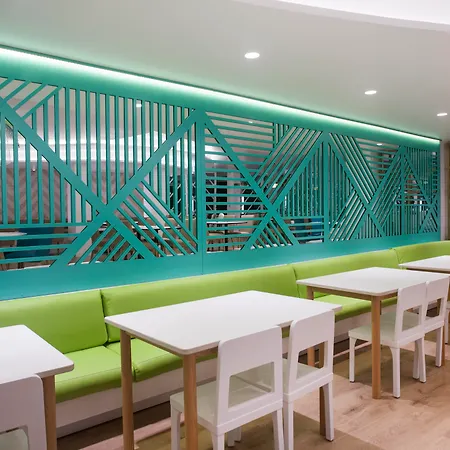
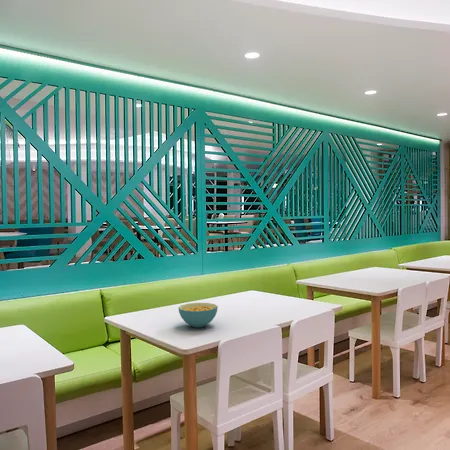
+ cereal bowl [177,302,219,328]
